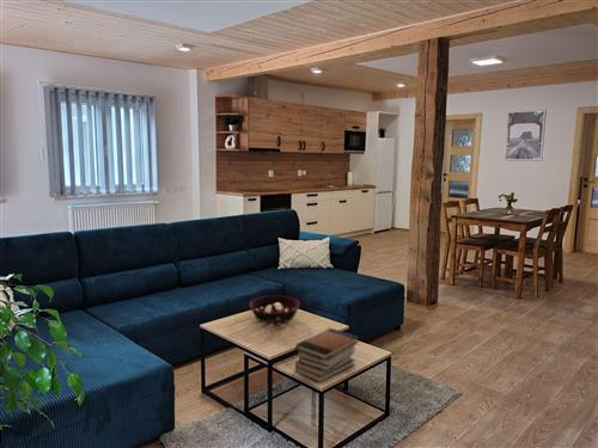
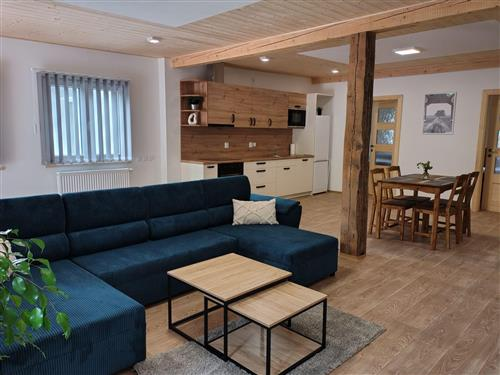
- decorative bowl [248,295,301,326]
- book stack [294,327,360,383]
